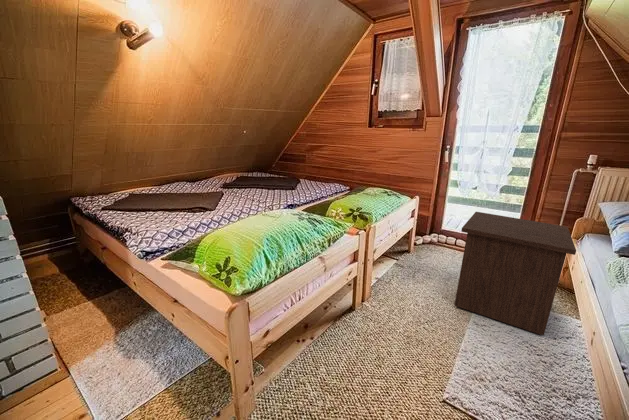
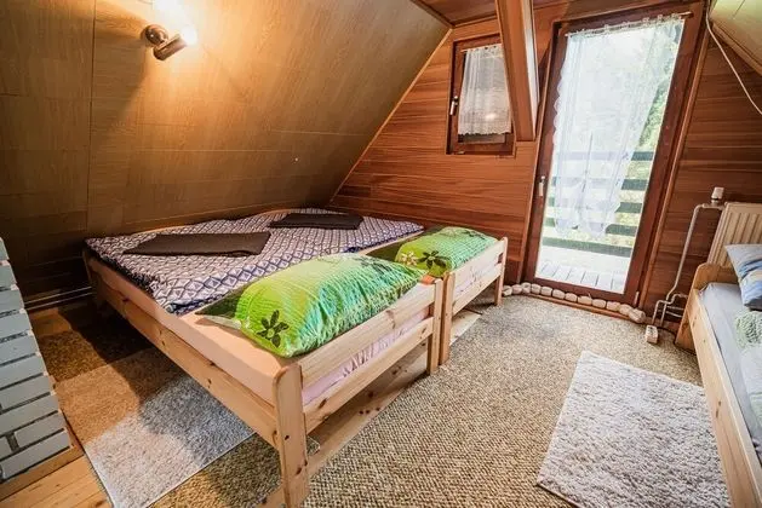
- nightstand [453,211,577,337]
